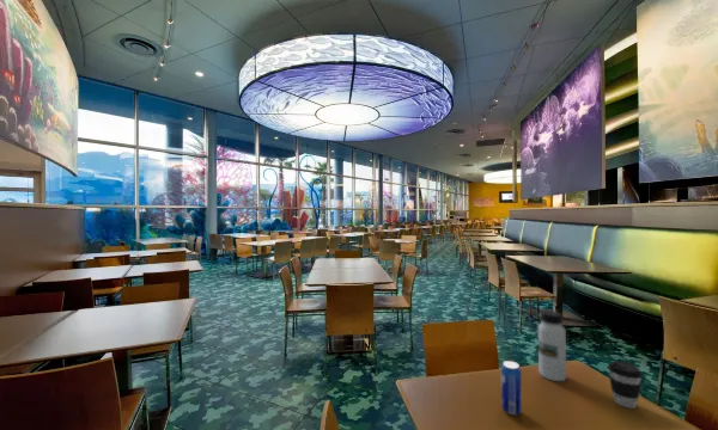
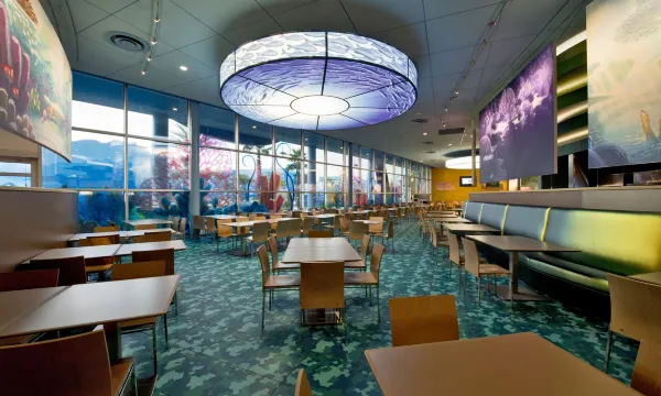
- beverage can [500,360,523,417]
- coffee cup [607,361,644,410]
- water bottle [537,309,567,382]
